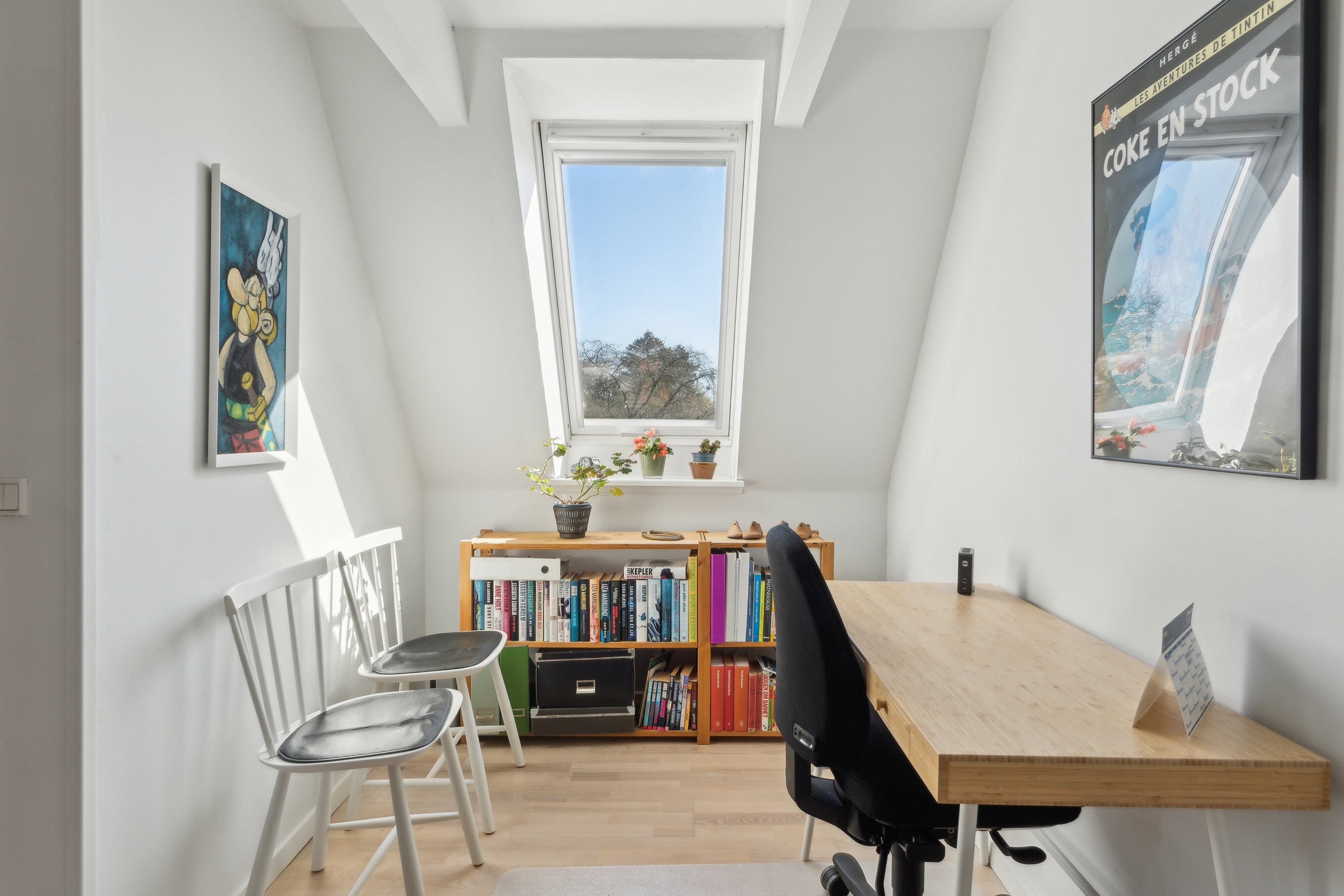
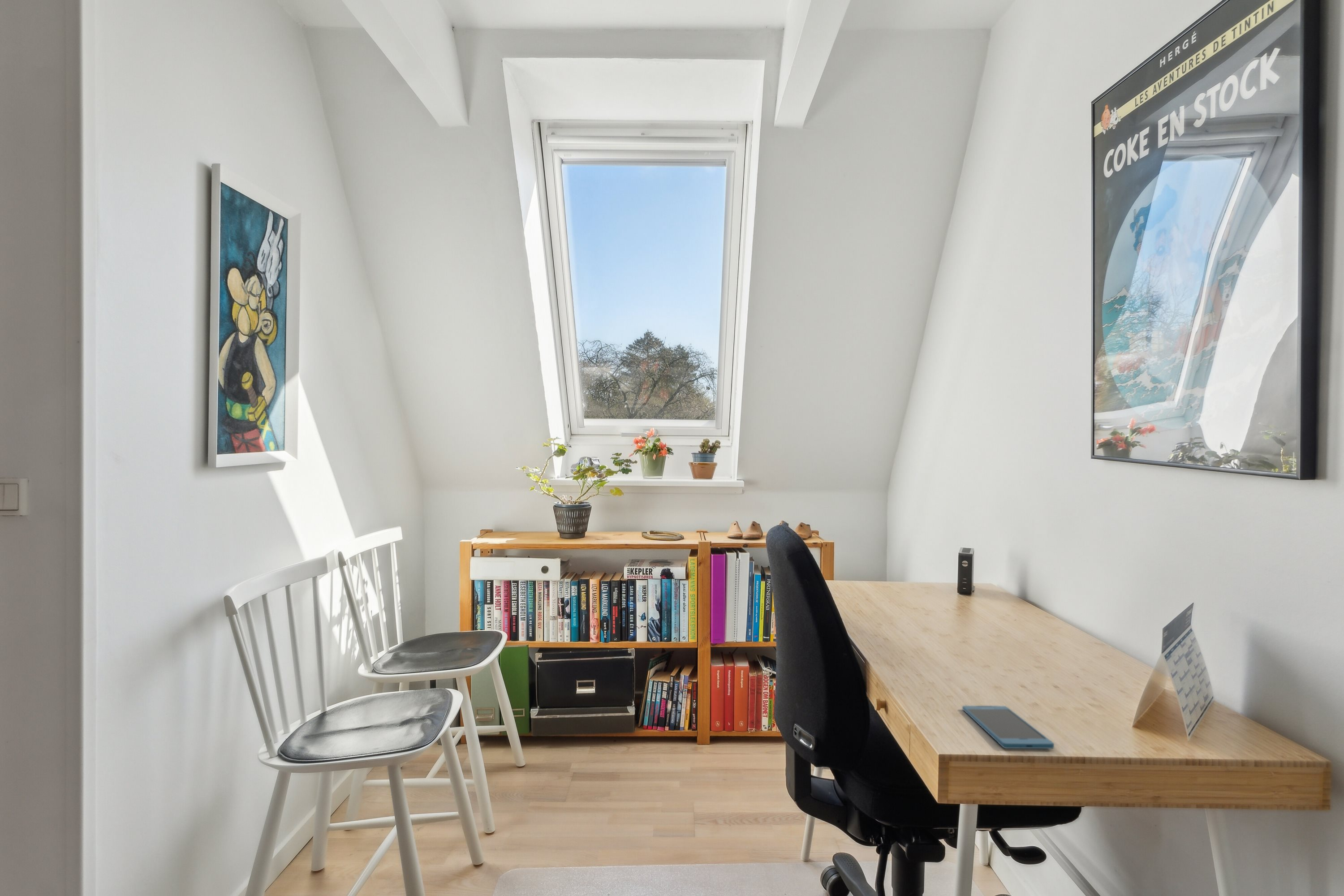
+ smartphone [962,705,1055,750]
